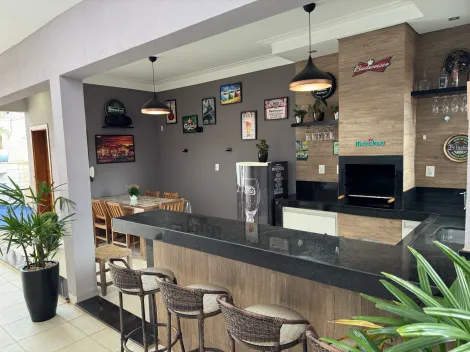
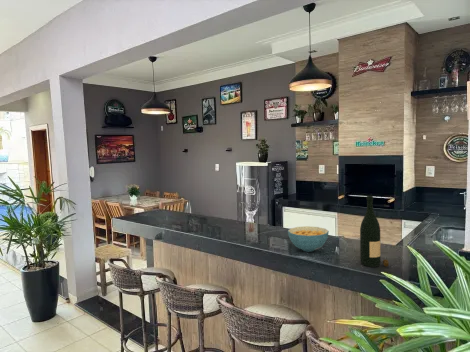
+ wine bottle [359,195,390,268]
+ cereal bowl [287,225,330,253]
